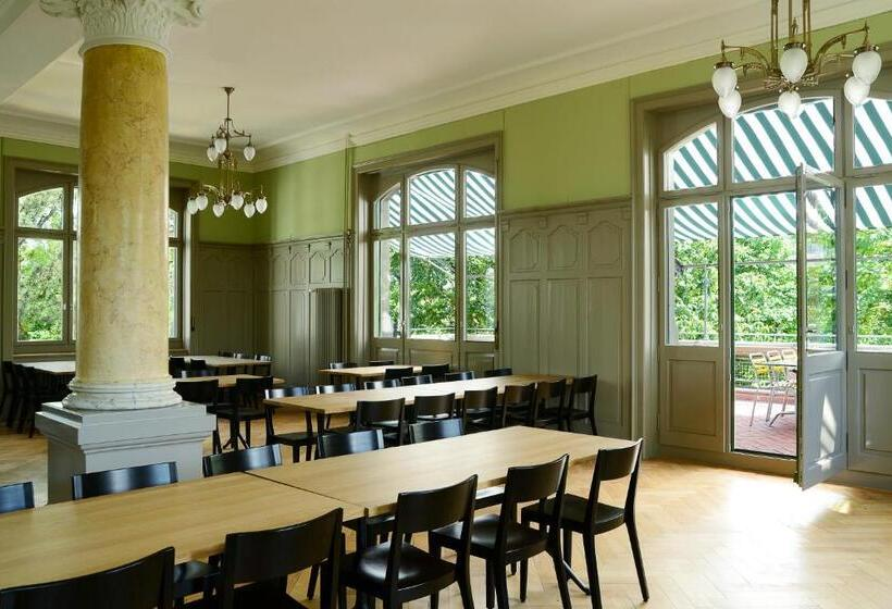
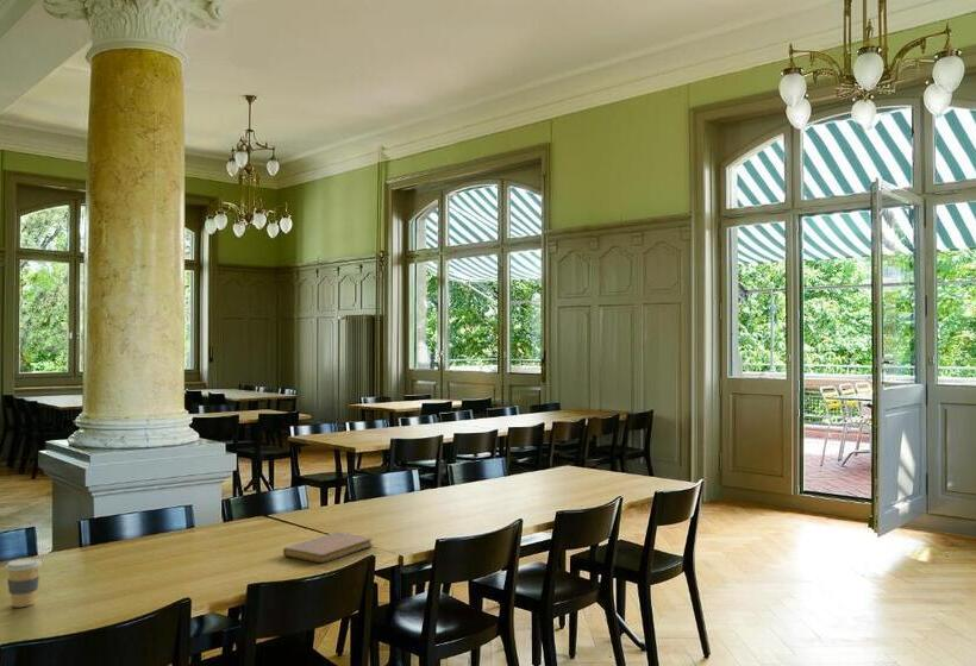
+ coffee cup [4,557,43,608]
+ notebook [282,530,374,564]
